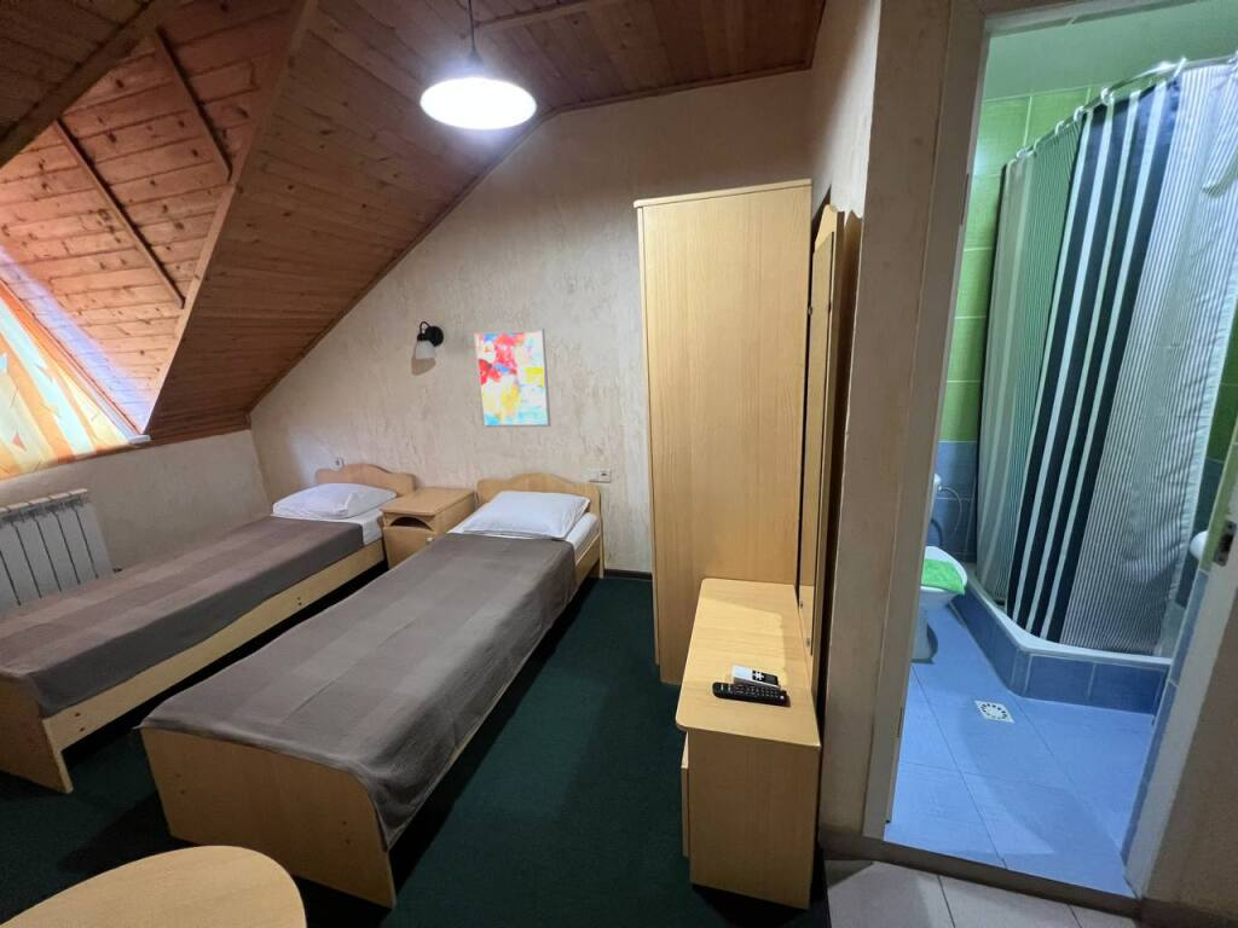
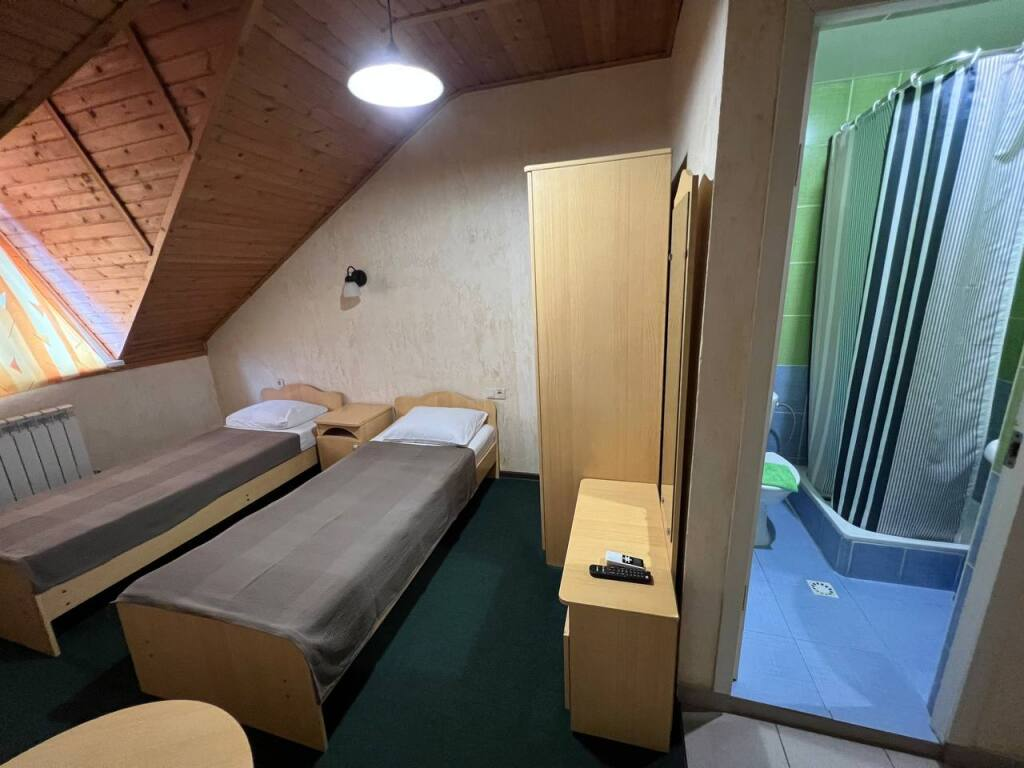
- wall art [473,327,553,429]
